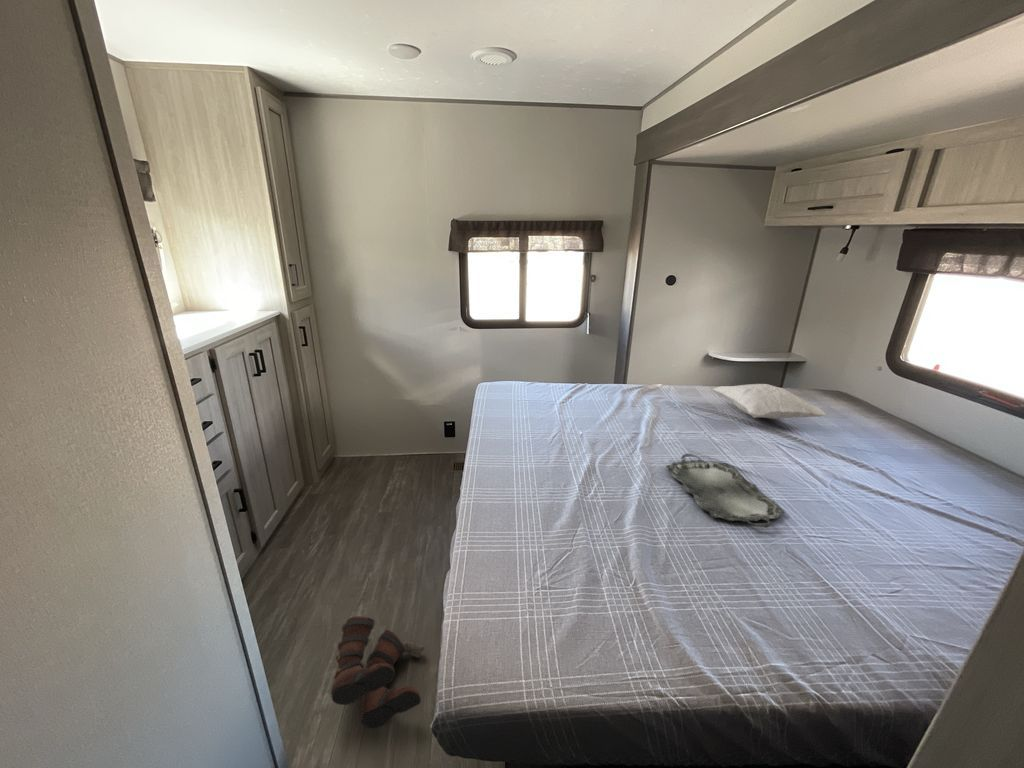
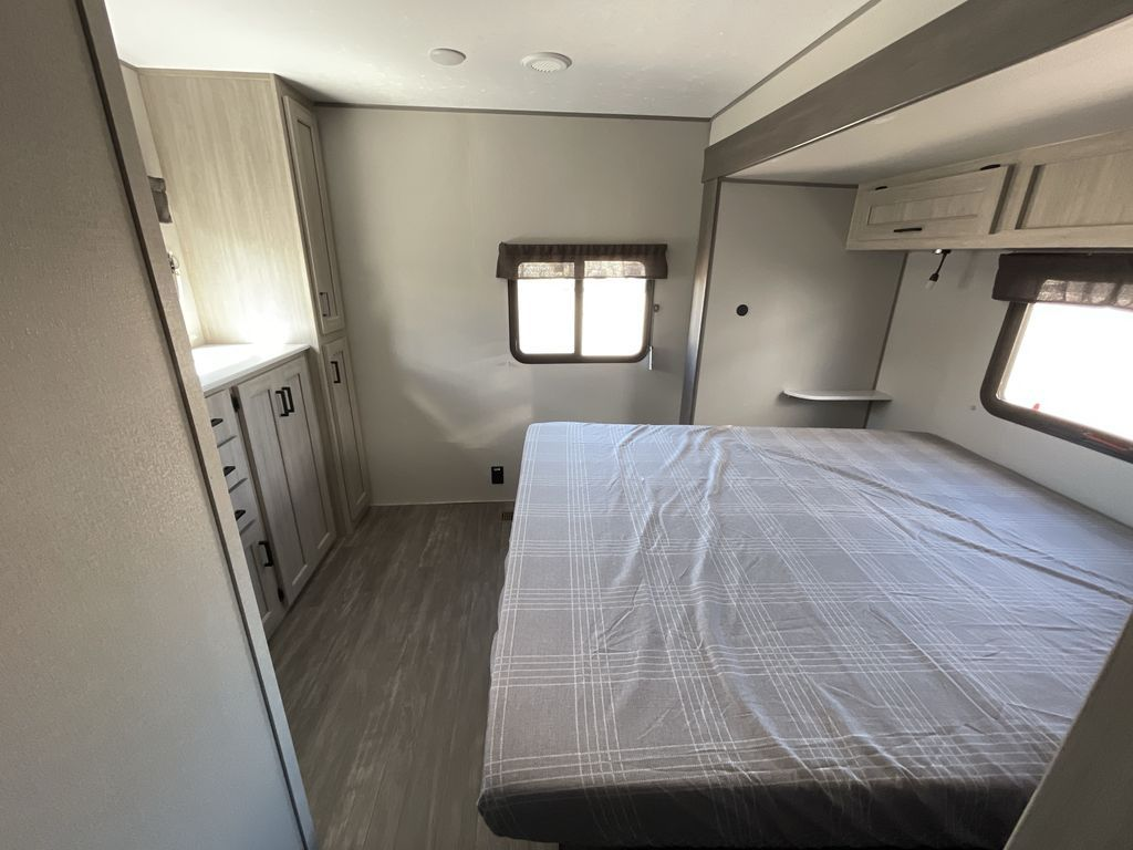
- pillow [712,383,827,420]
- serving tray [665,453,786,528]
- boots [330,615,425,728]
